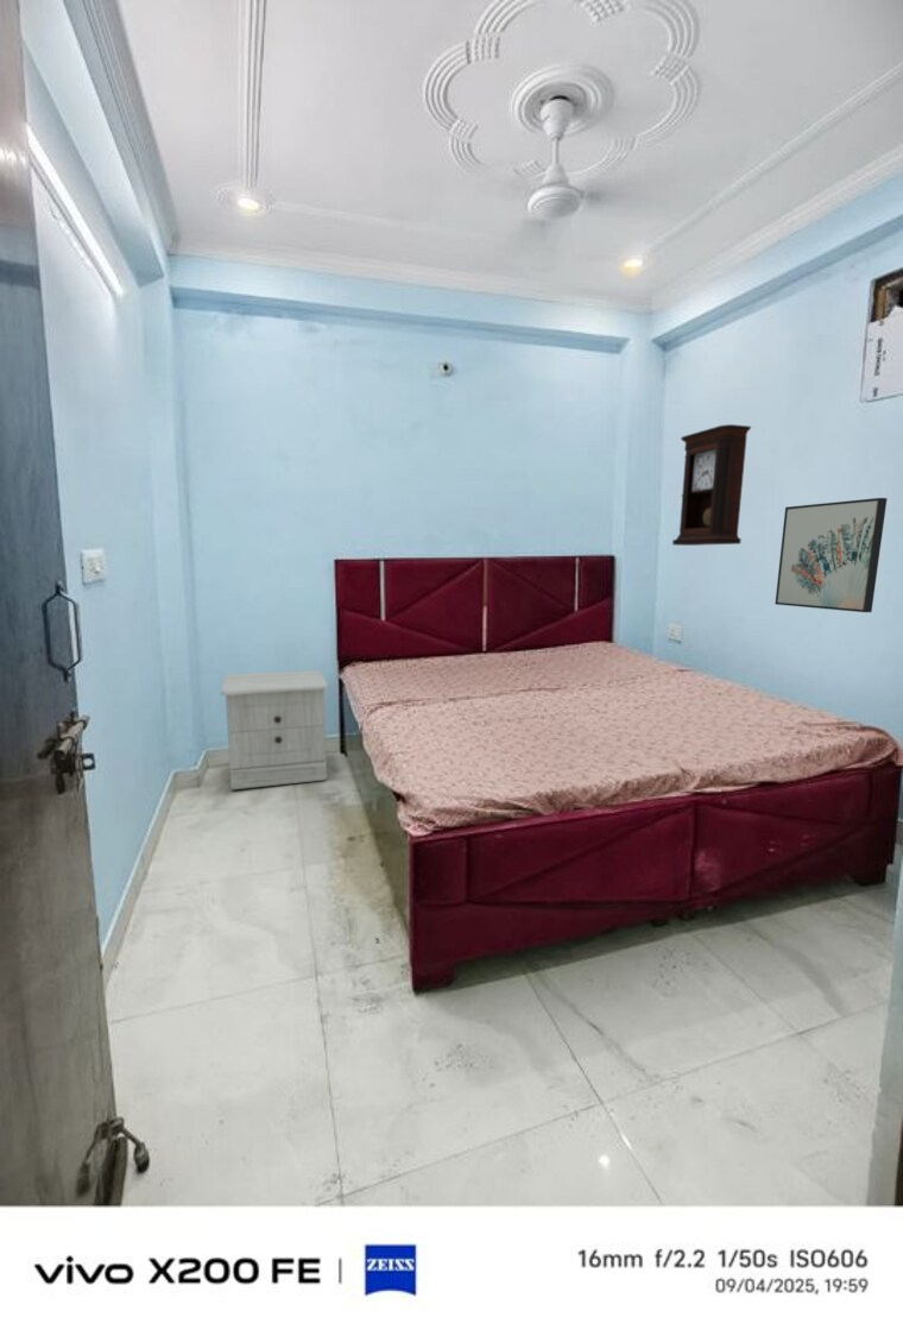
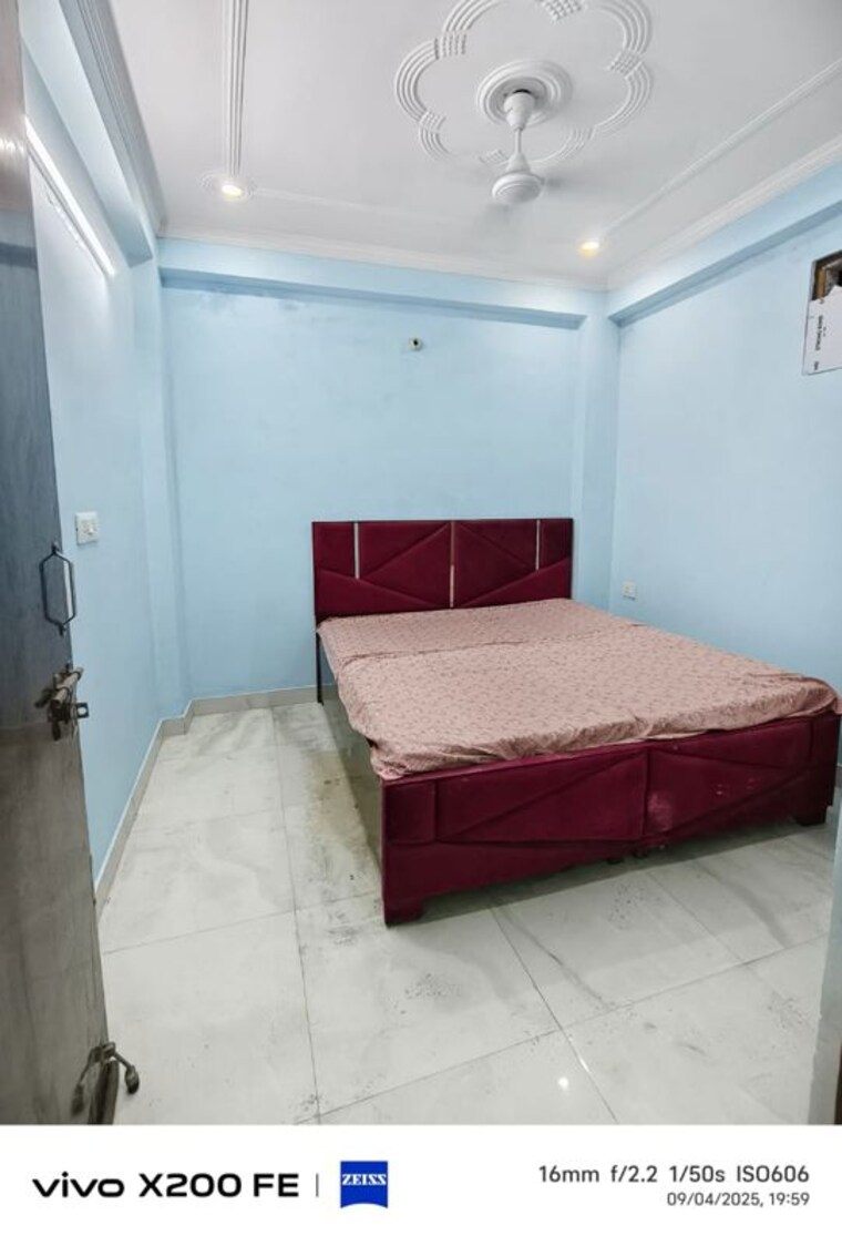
- nightstand [220,669,329,790]
- wall art [773,497,889,613]
- pendulum clock [671,423,752,547]
